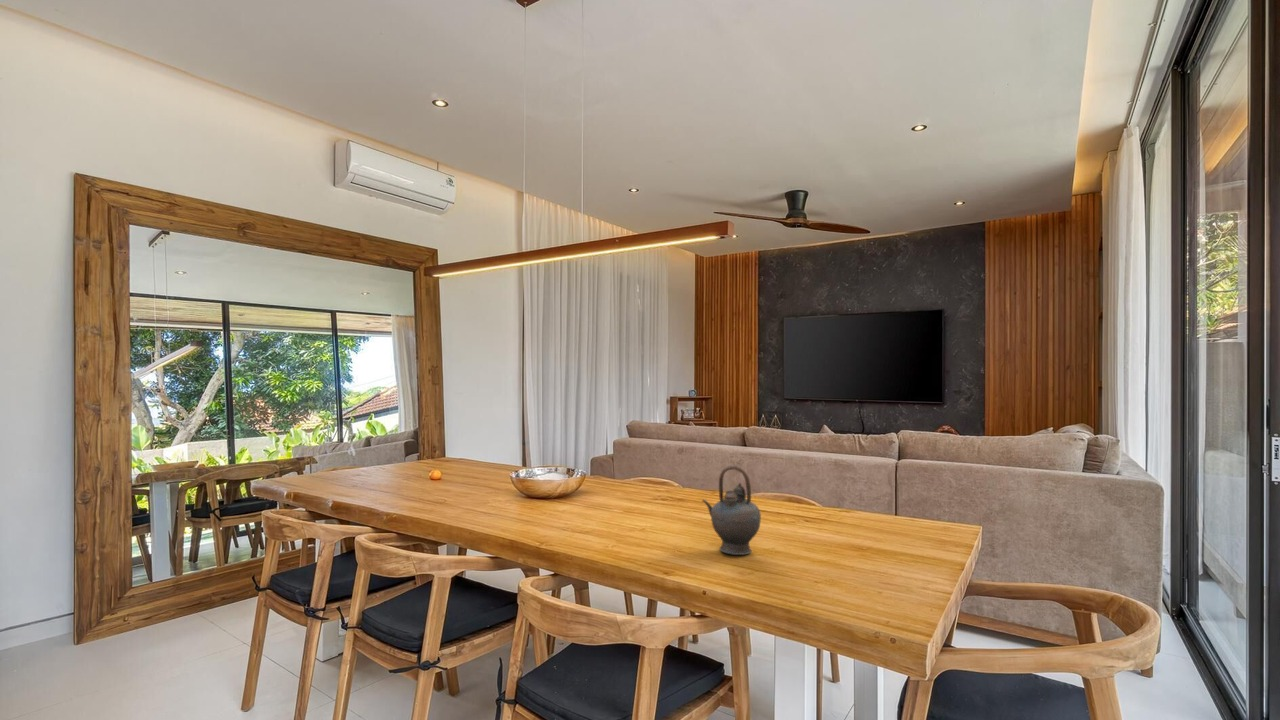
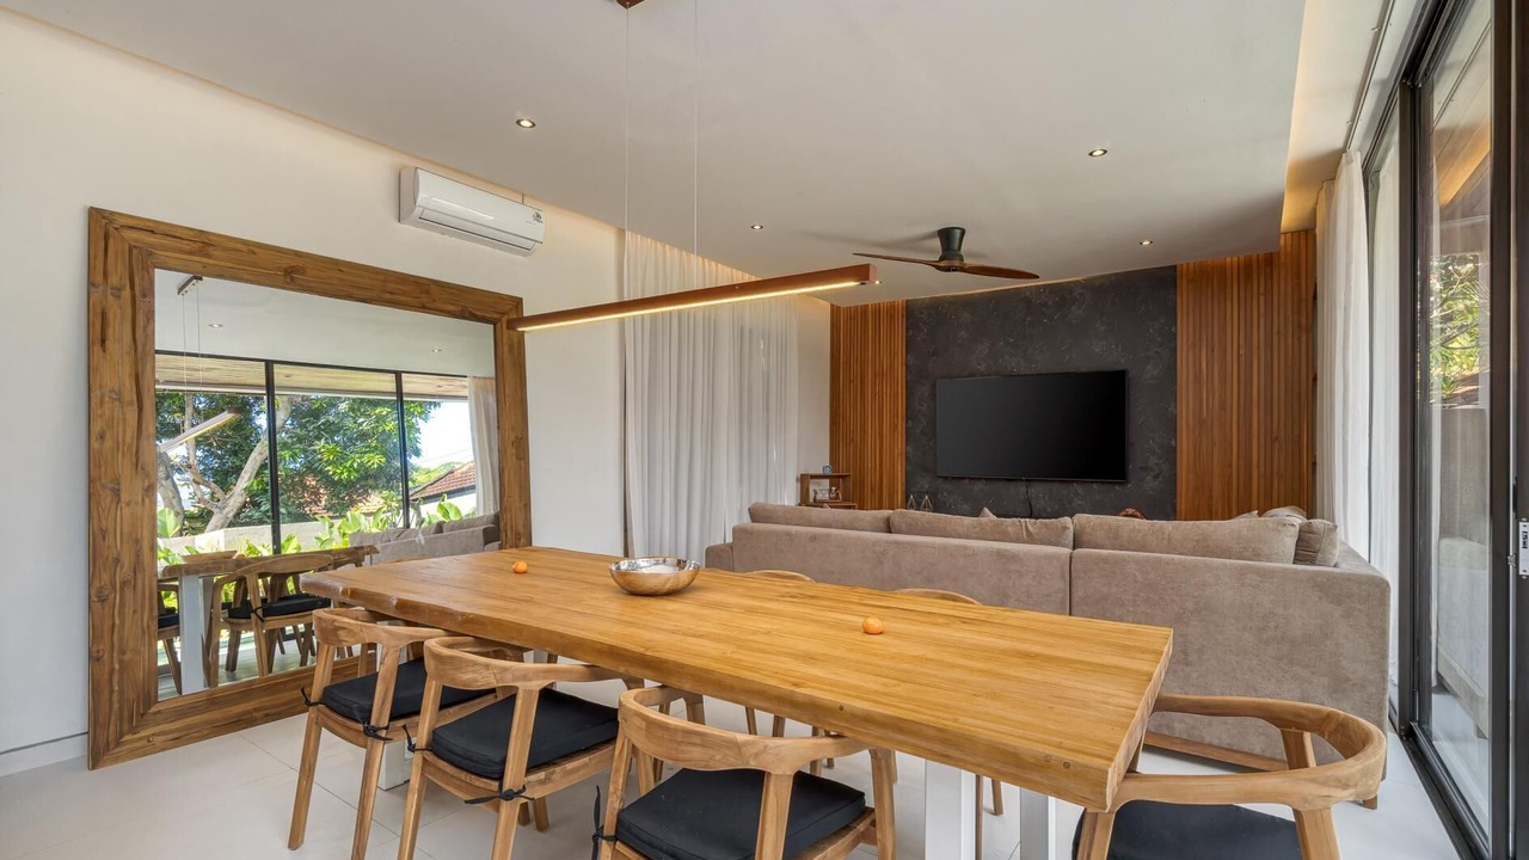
- teapot [701,465,762,556]
